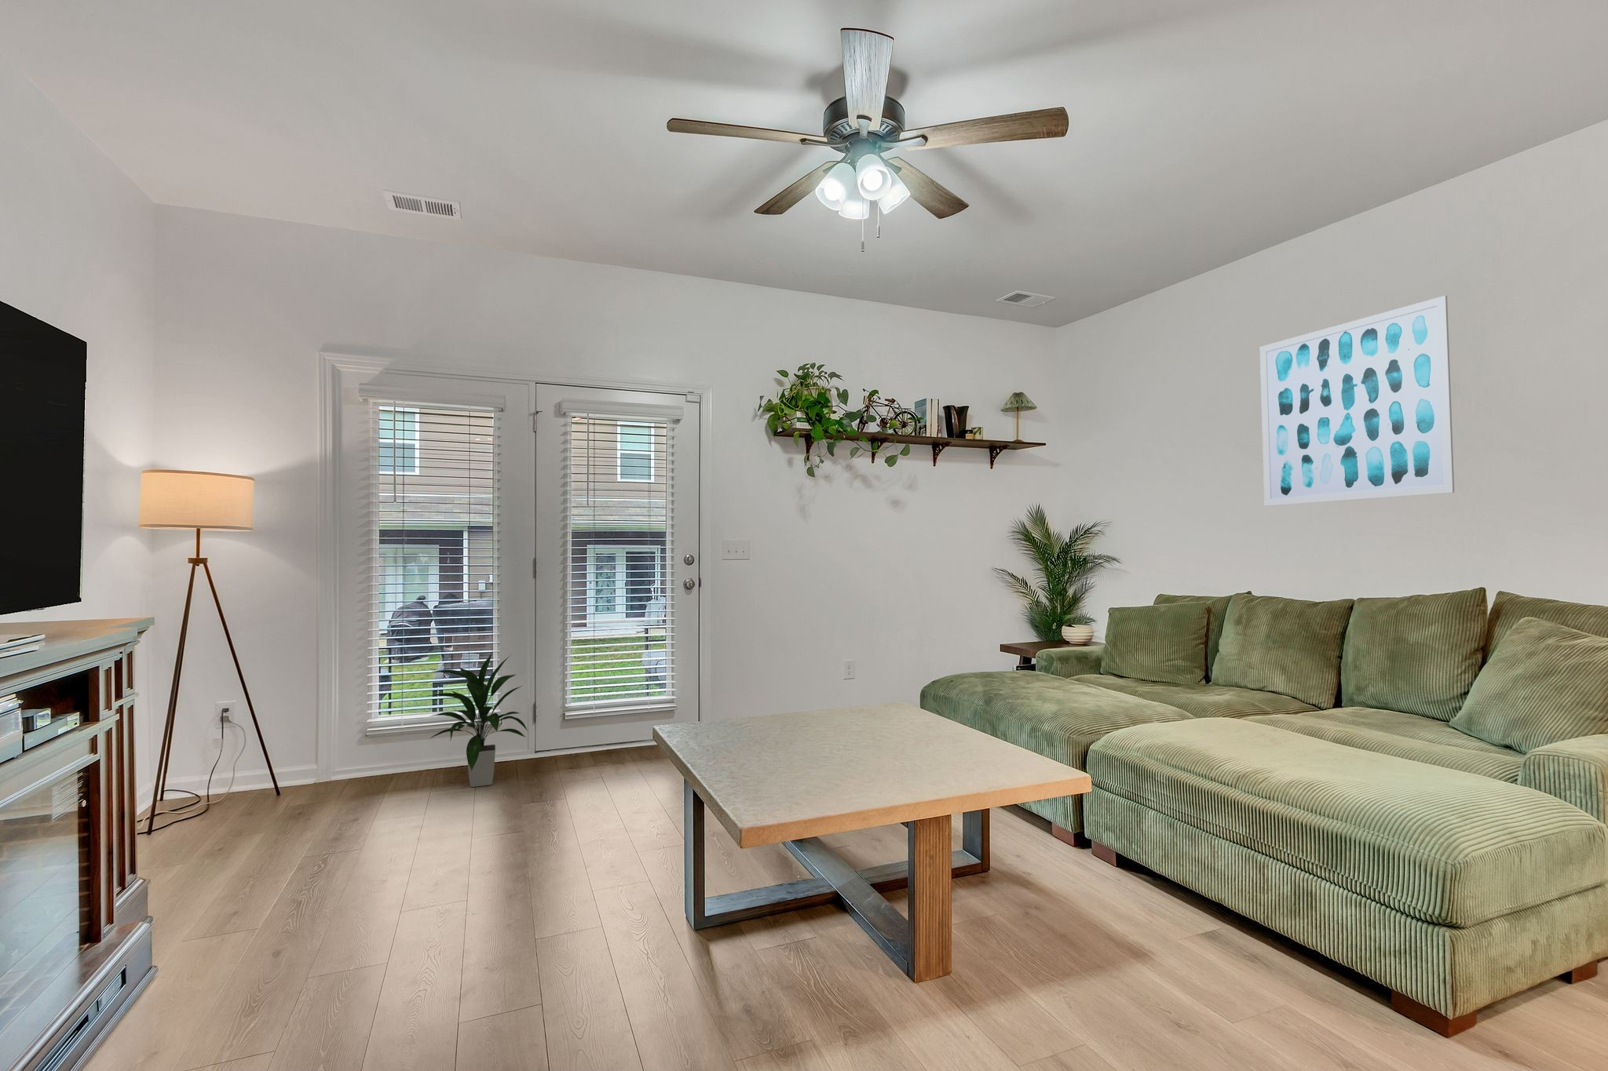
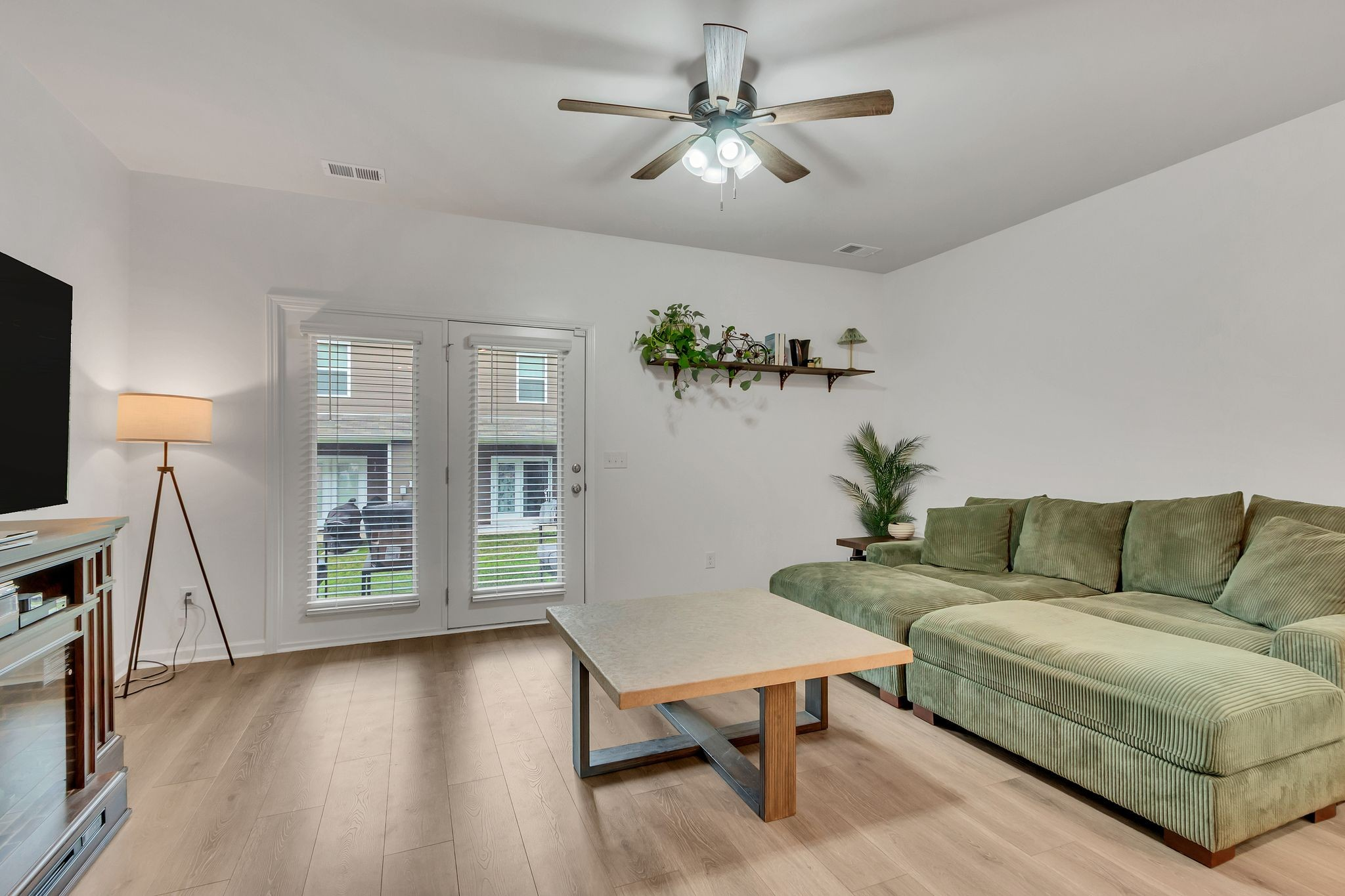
- indoor plant [428,651,530,788]
- wall art [1259,295,1455,507]
